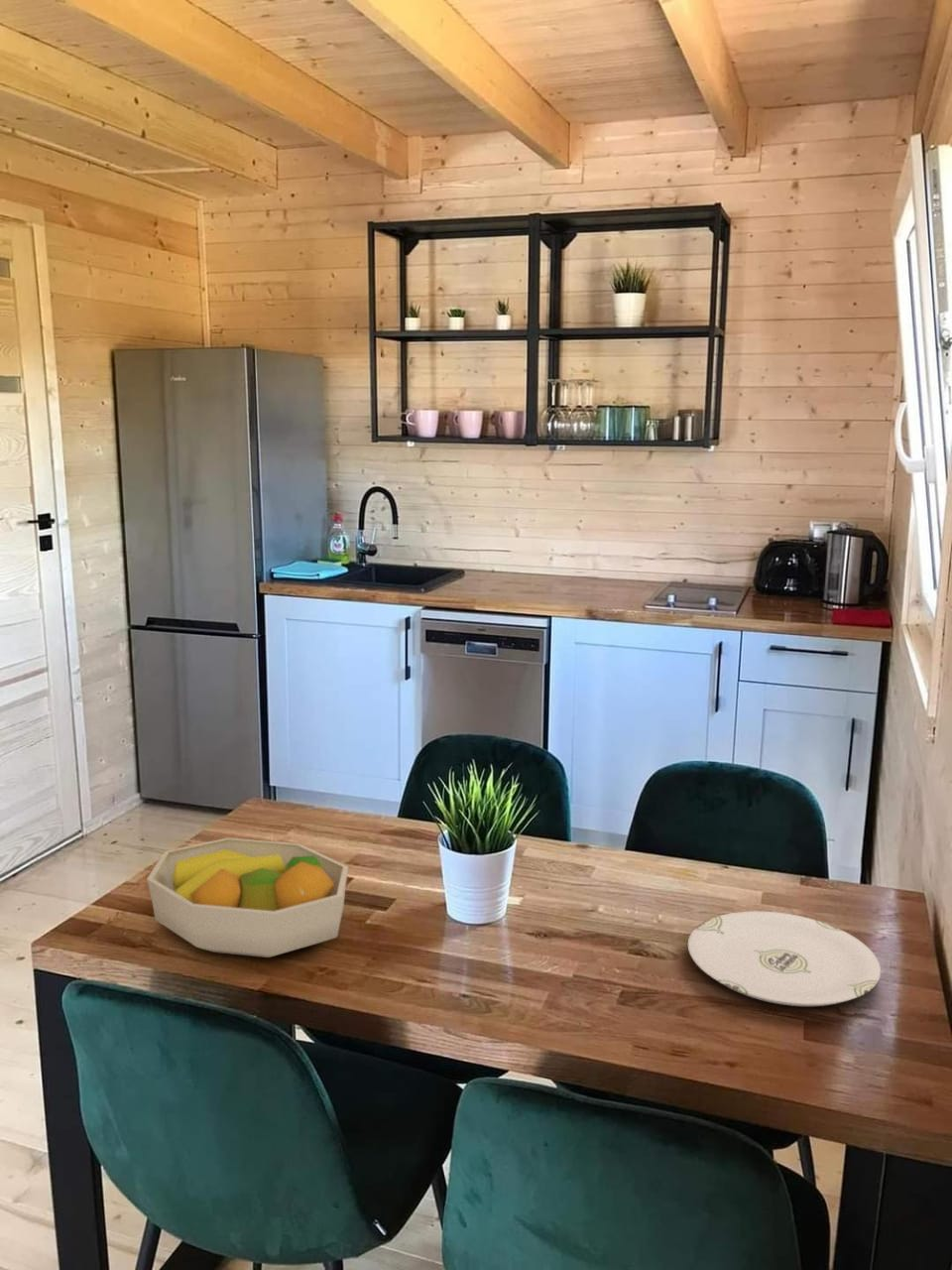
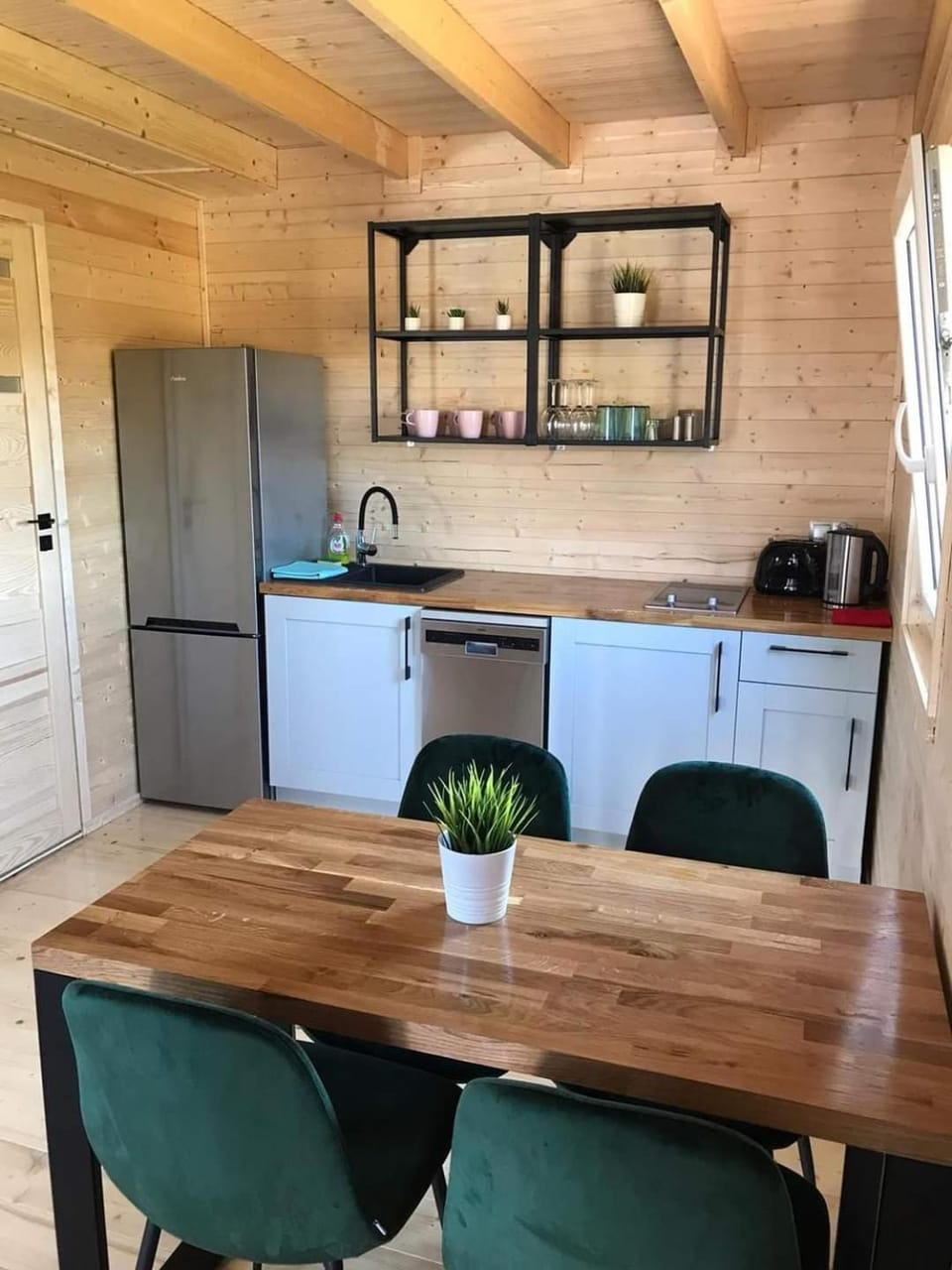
- fruit bowl [146,837,349,958]
- plate [687,910,882,1007]
